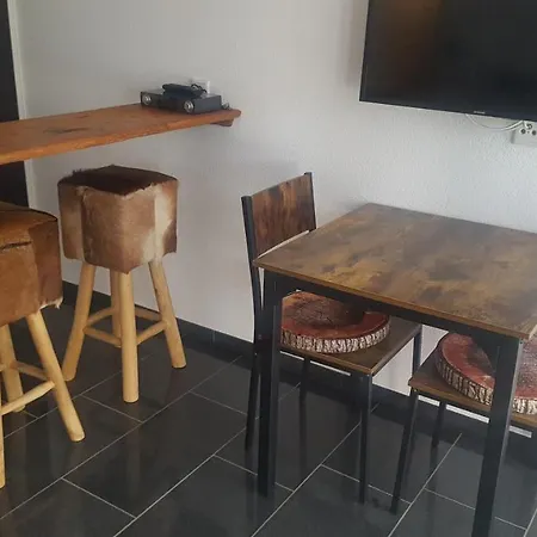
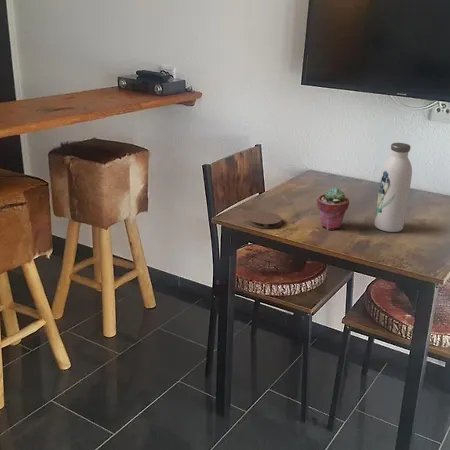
+ water bottle [374,142,413,233]
+ coaster [247,211,283,229]
+ potted succulent [316,187,350,231]
